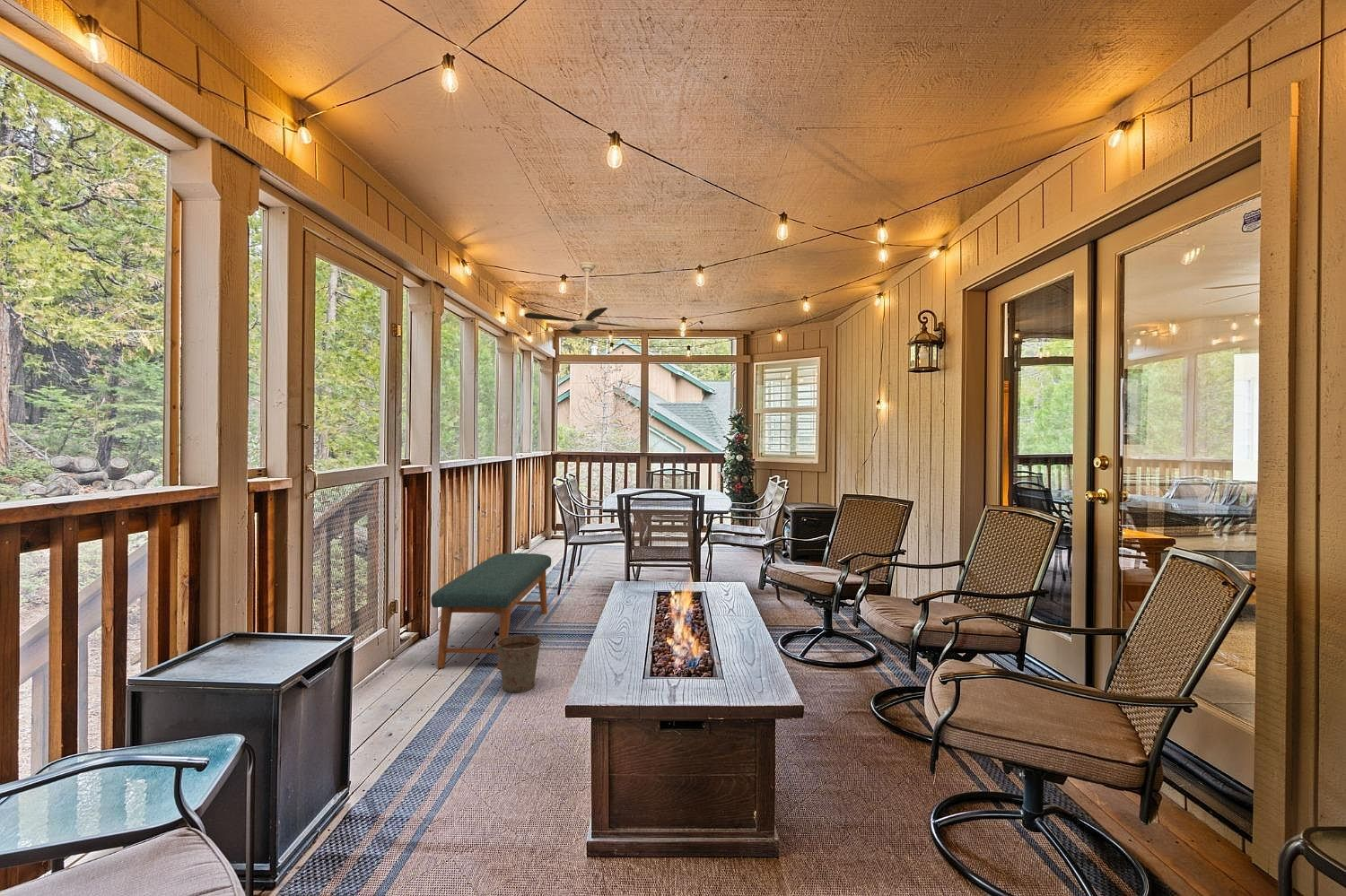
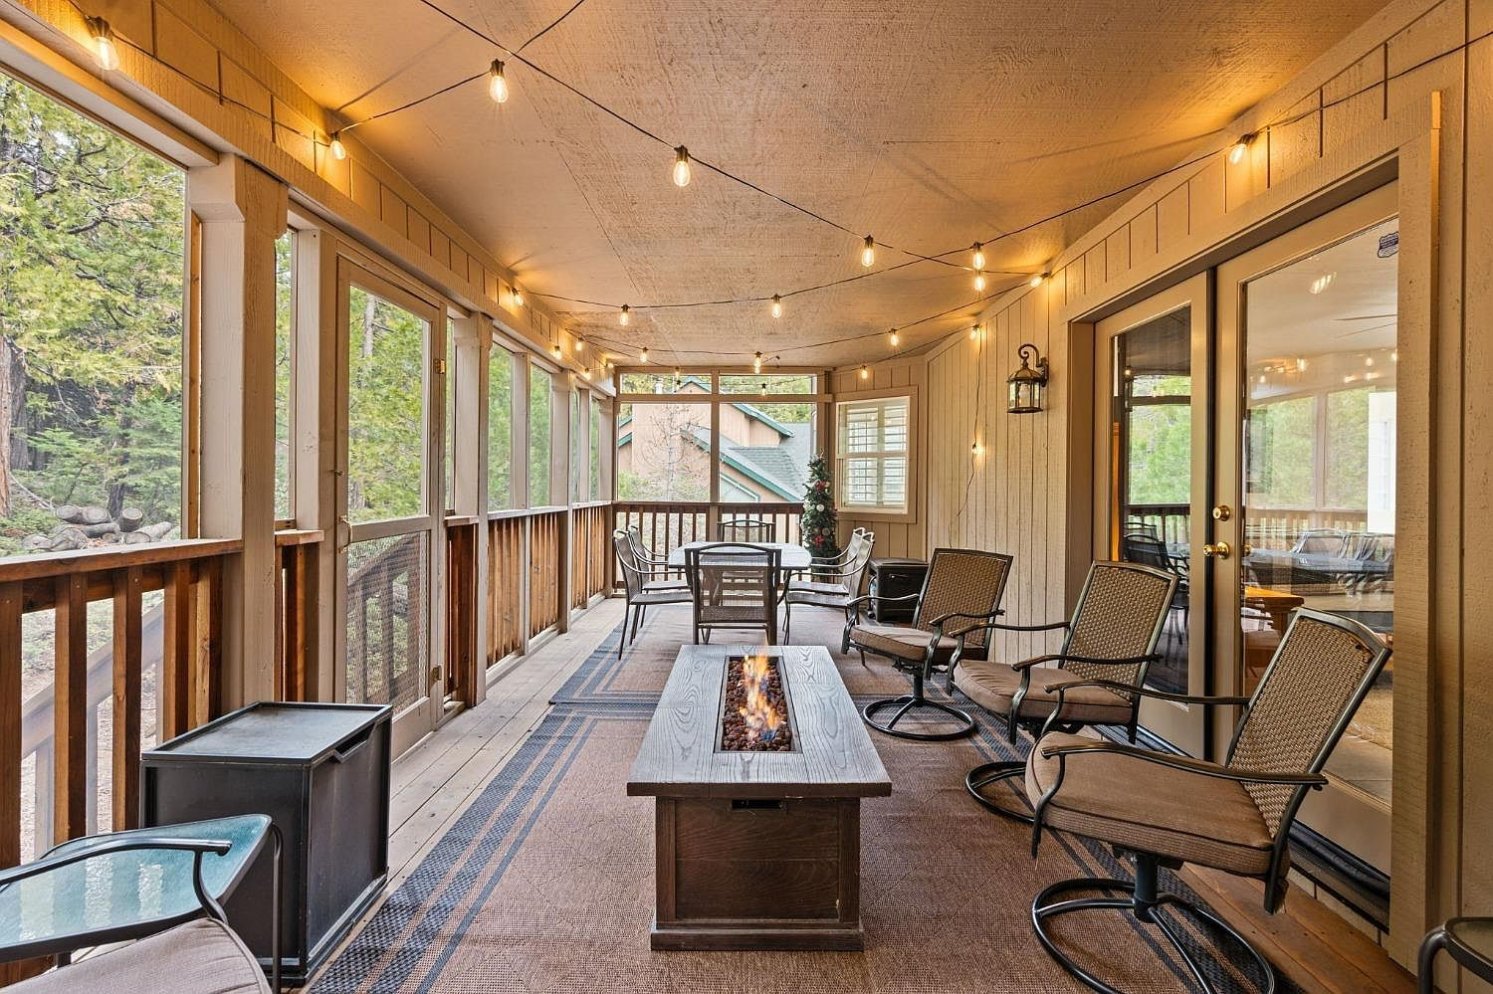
- bucket [493,632,542,693]
- ceiling fan [524,261,644,335]
- bench [430,552,552,670]
